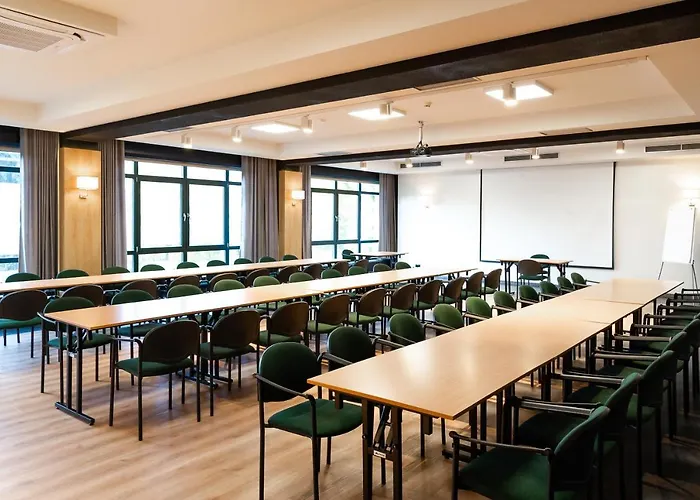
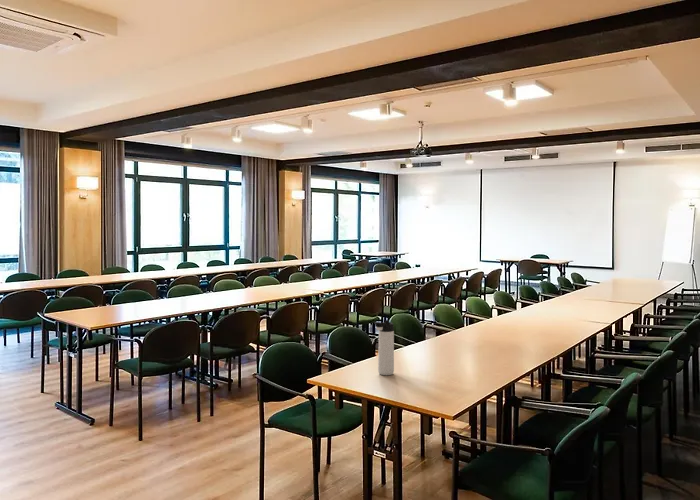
+ thermos bottle [373,319,395,376]
